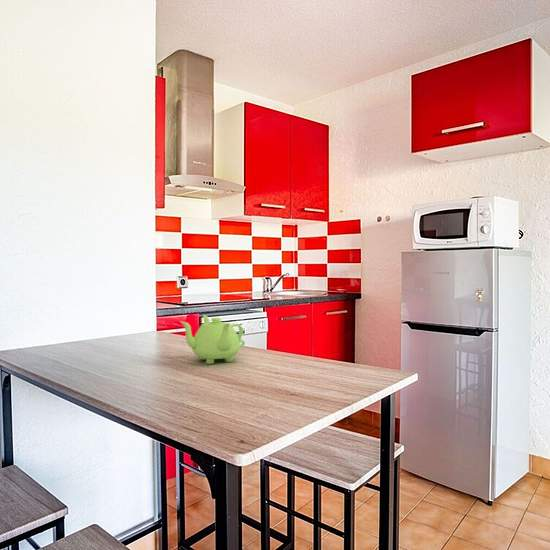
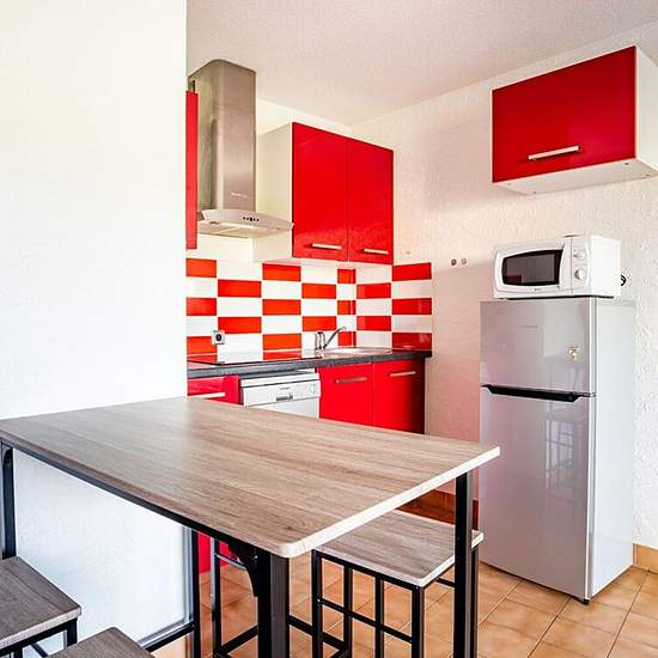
- teapot [179,314,246,365]
